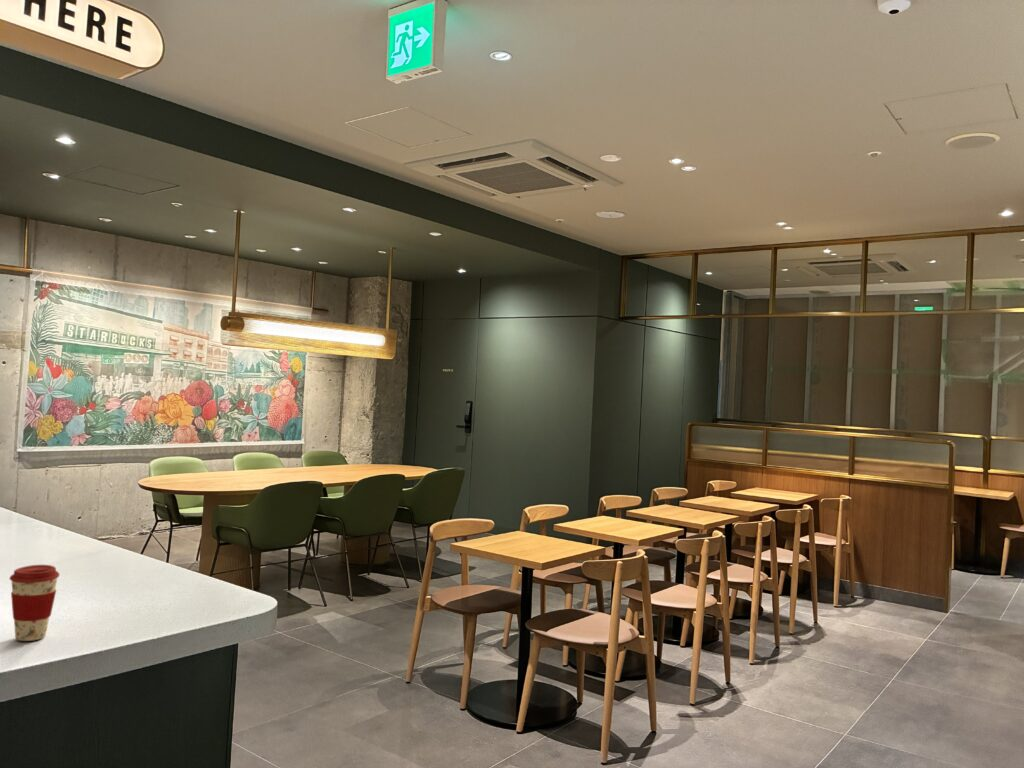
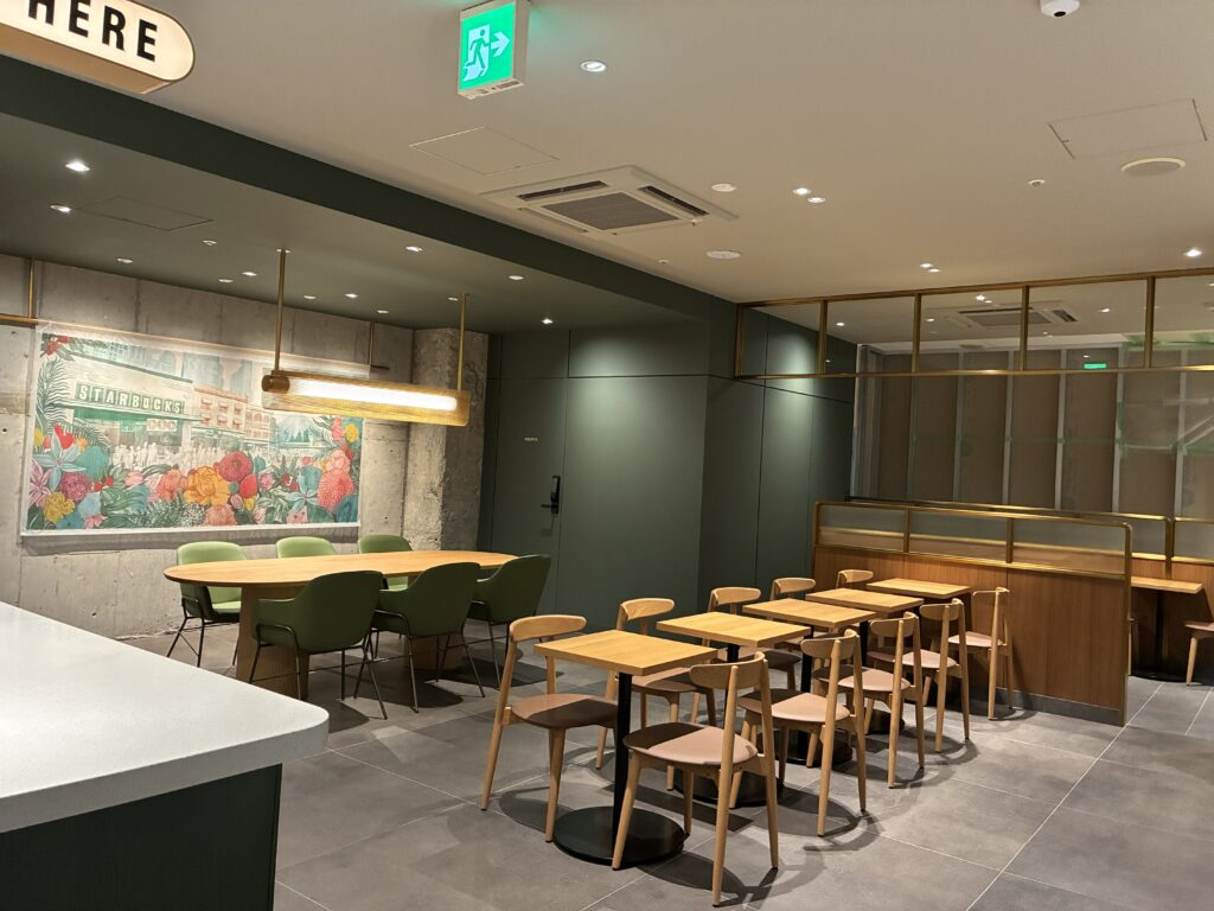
- coffee cup [9,564,61,642]
